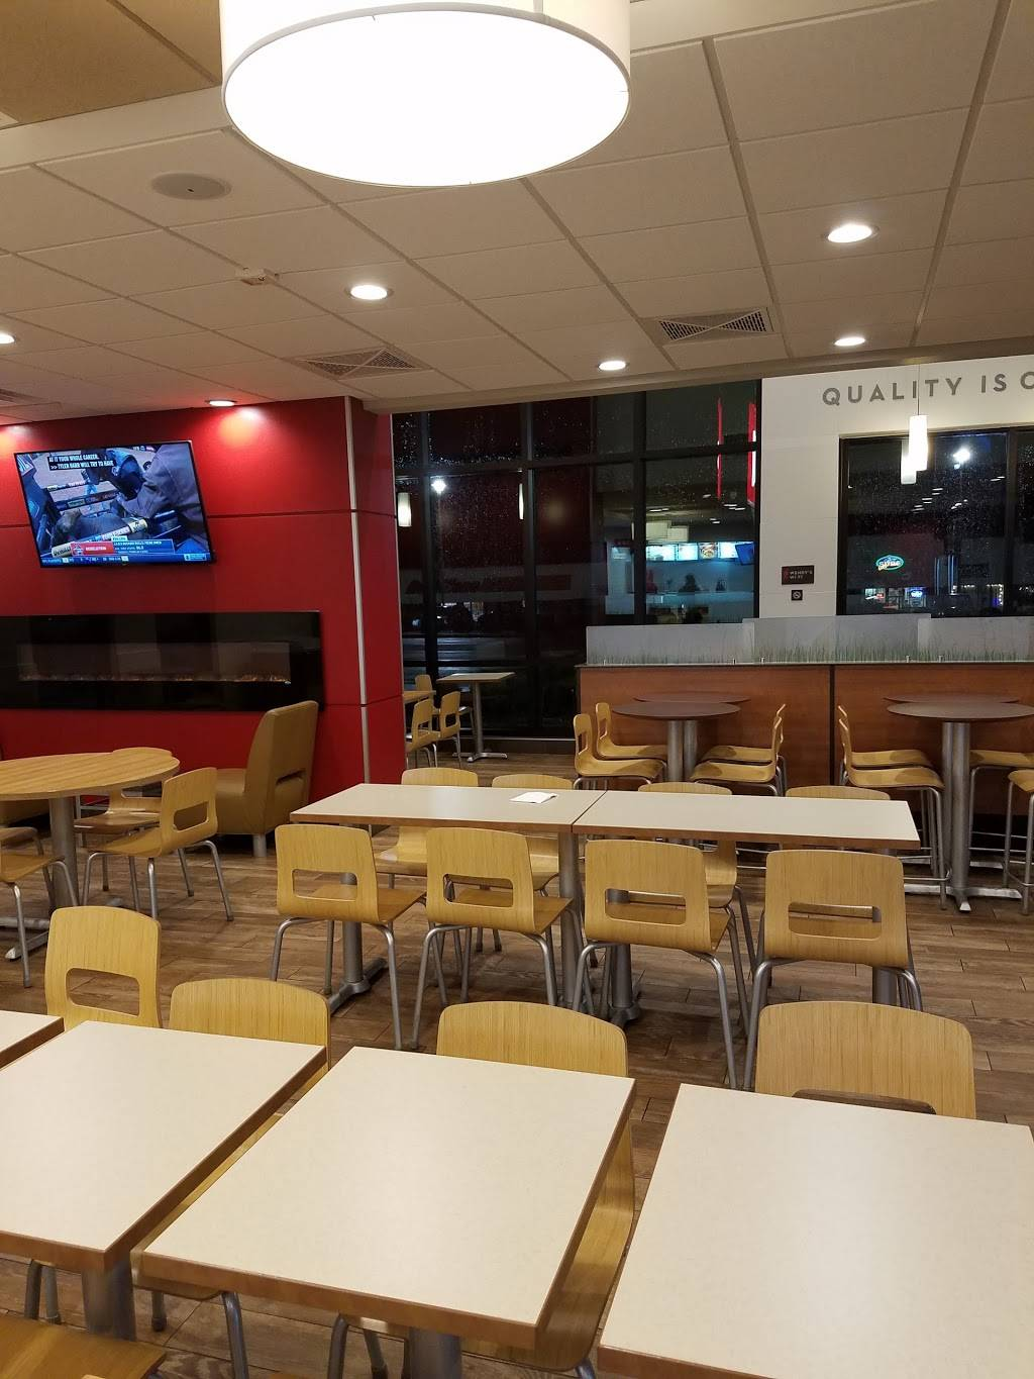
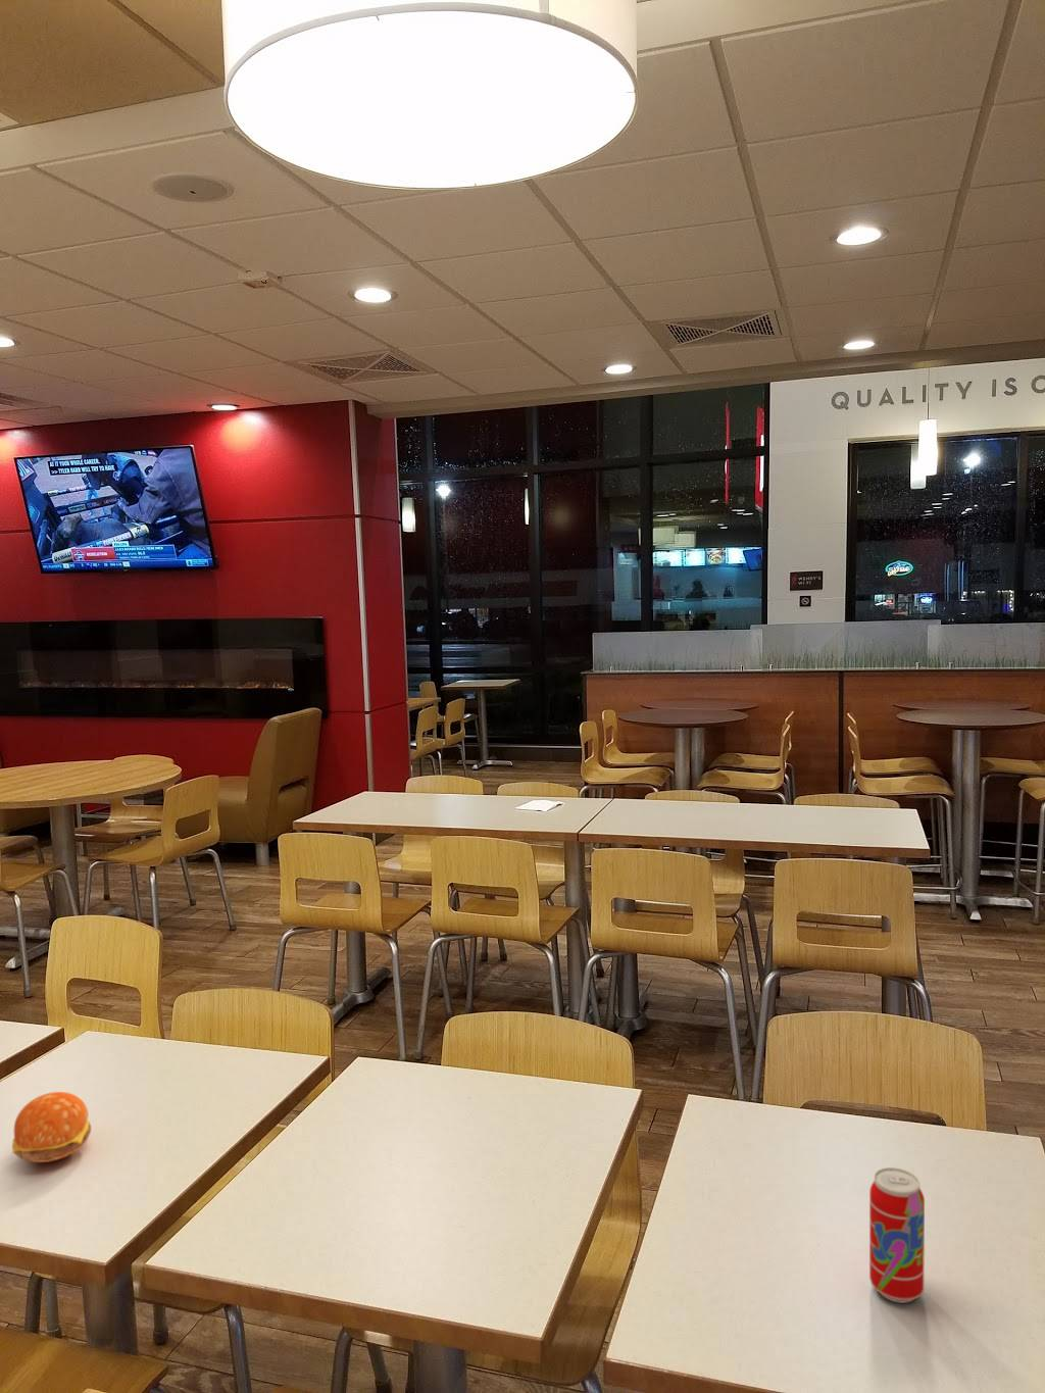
+ burger [11,1091,92,1164]
+ beverage can [868,1167,925,1304]
